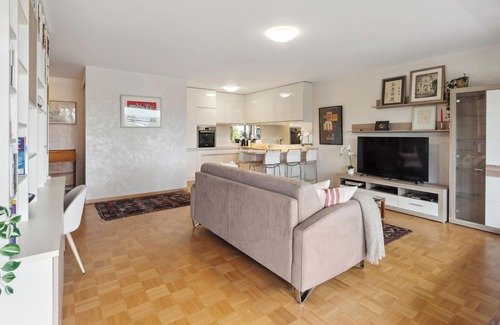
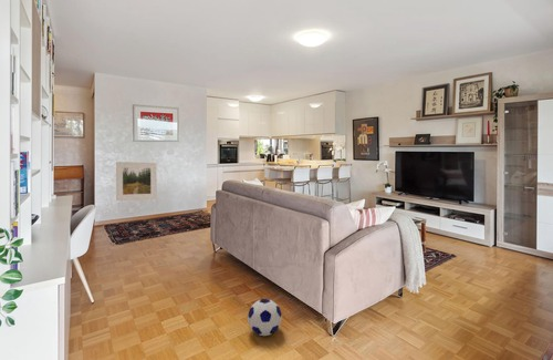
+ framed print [115,161,158,202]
+ soccer ball [247,298,283,337]
